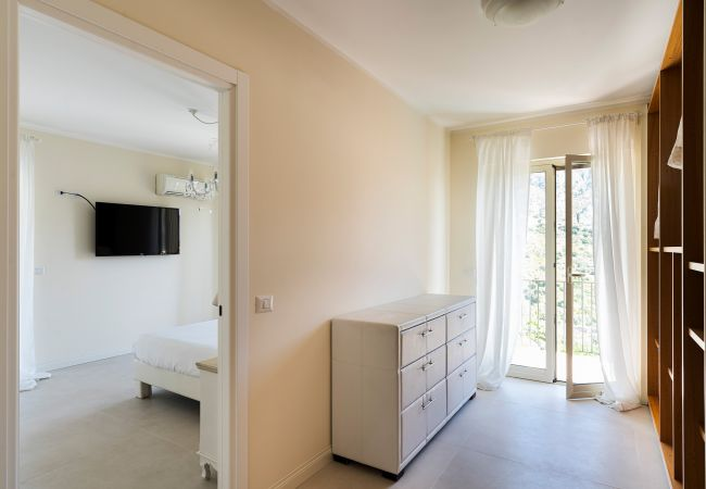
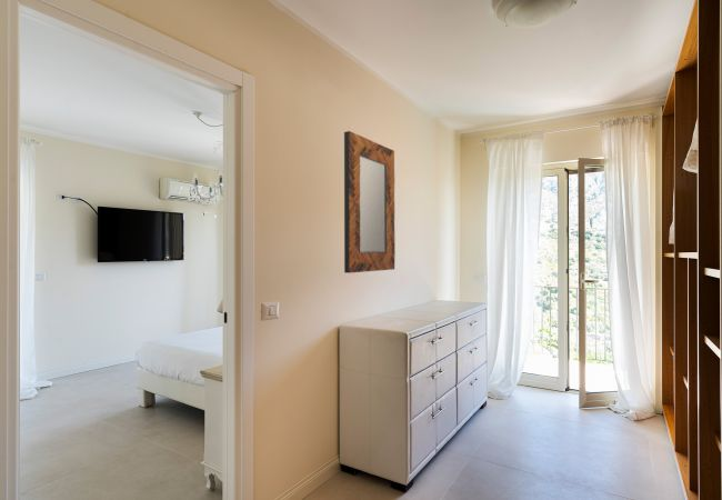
+ home mirror [343,130,397,274]
